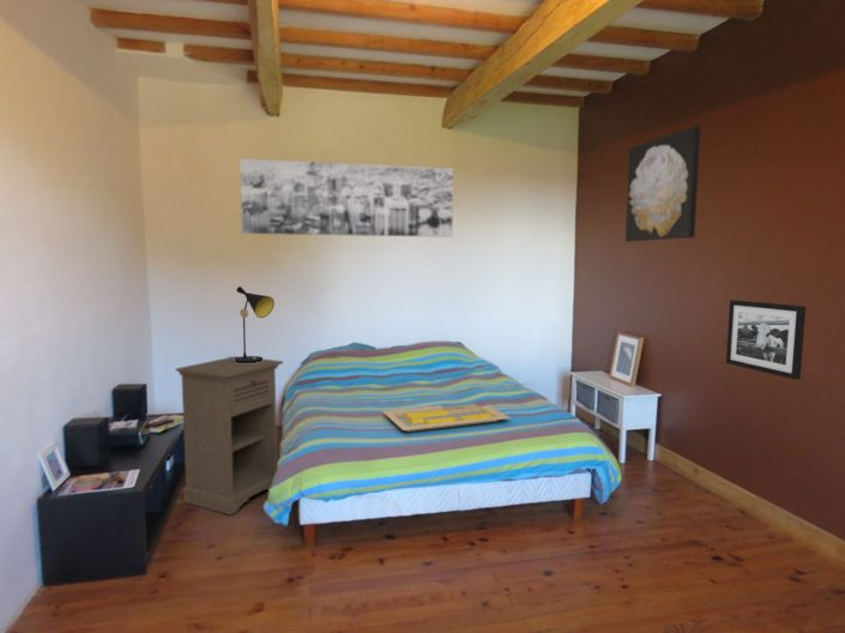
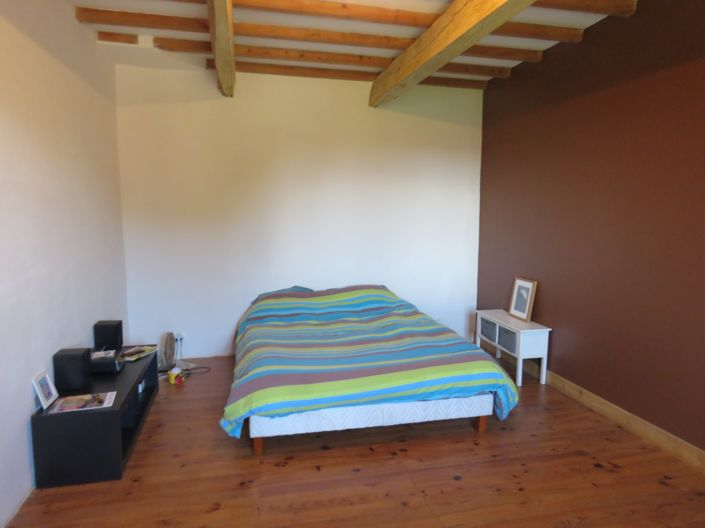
- serving tray [381,403,512,433]
- table lamp [228,285,276,363]
- nightstand [175,355,284,517]
- wall art [239,157,454,239]
- picture frame [725,299,807,381]
- wall art [624,125,701,243]
